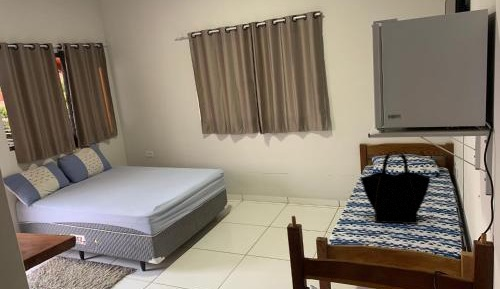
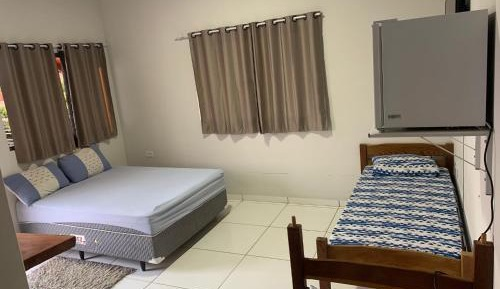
- tote bag [360,150,431,225]
